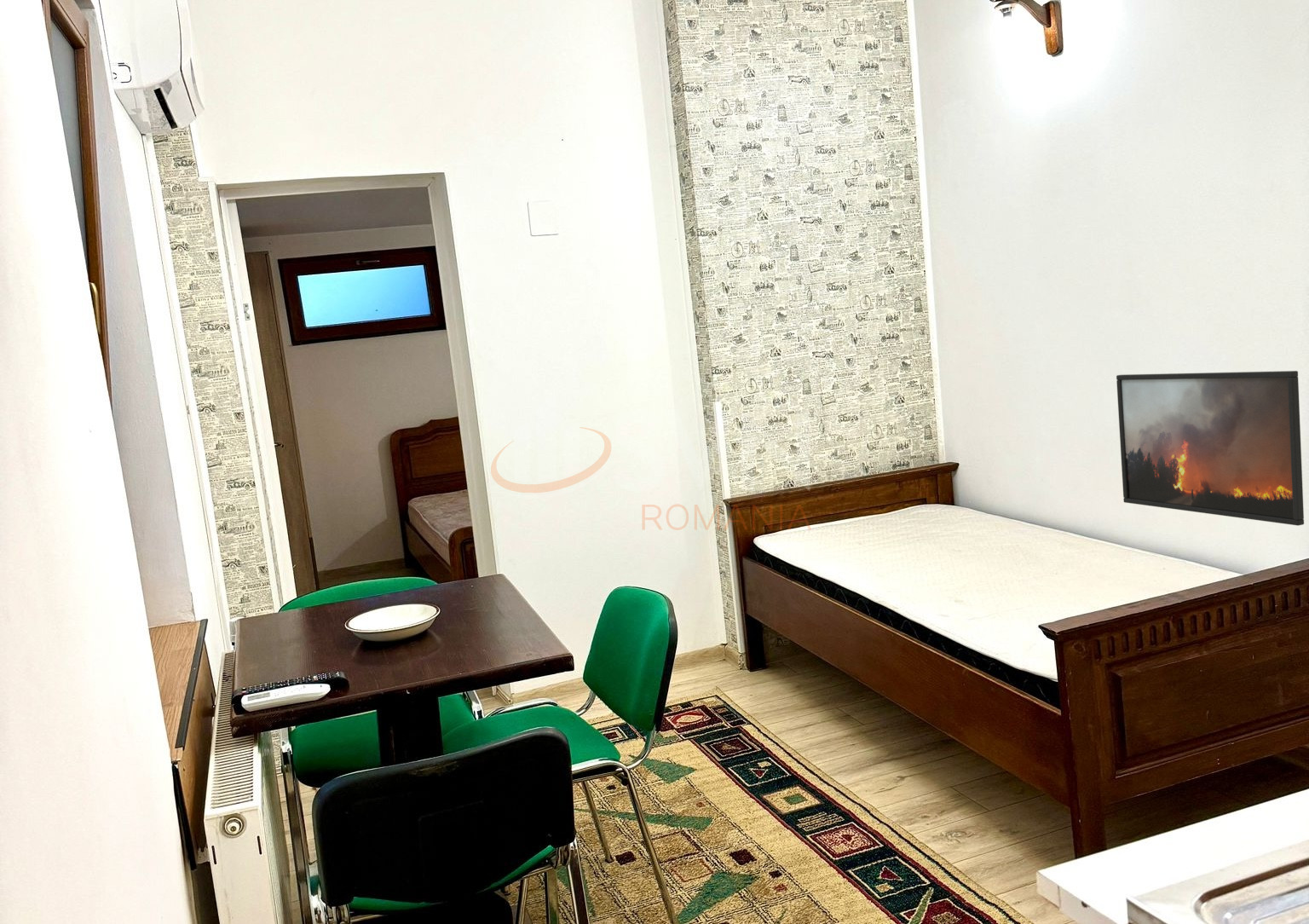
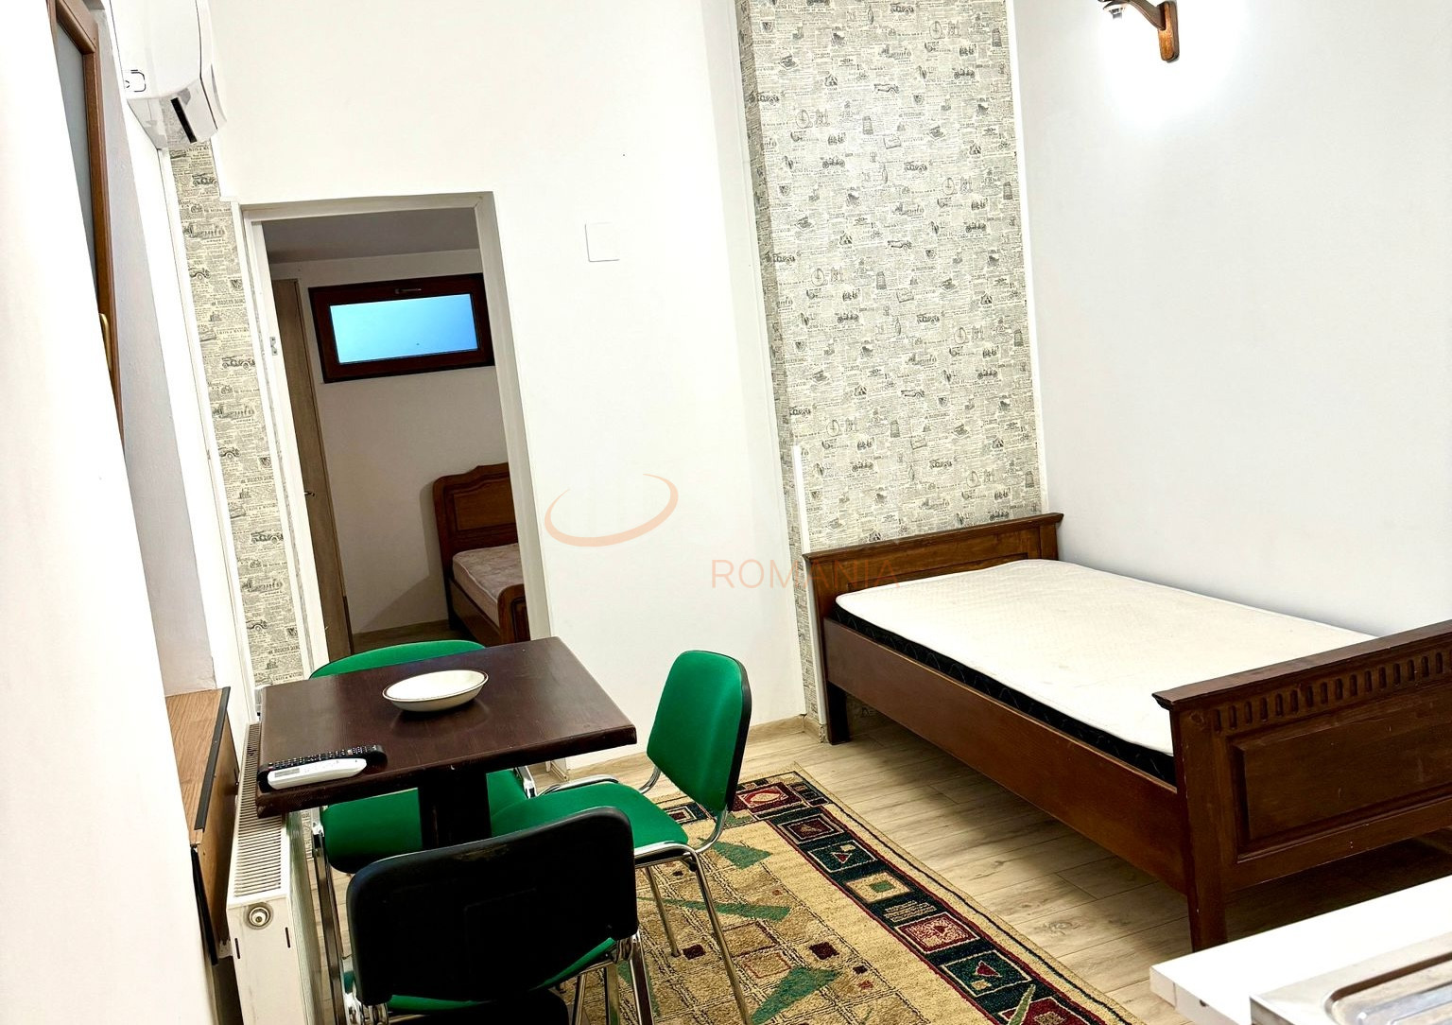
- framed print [1116,370,1305,527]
